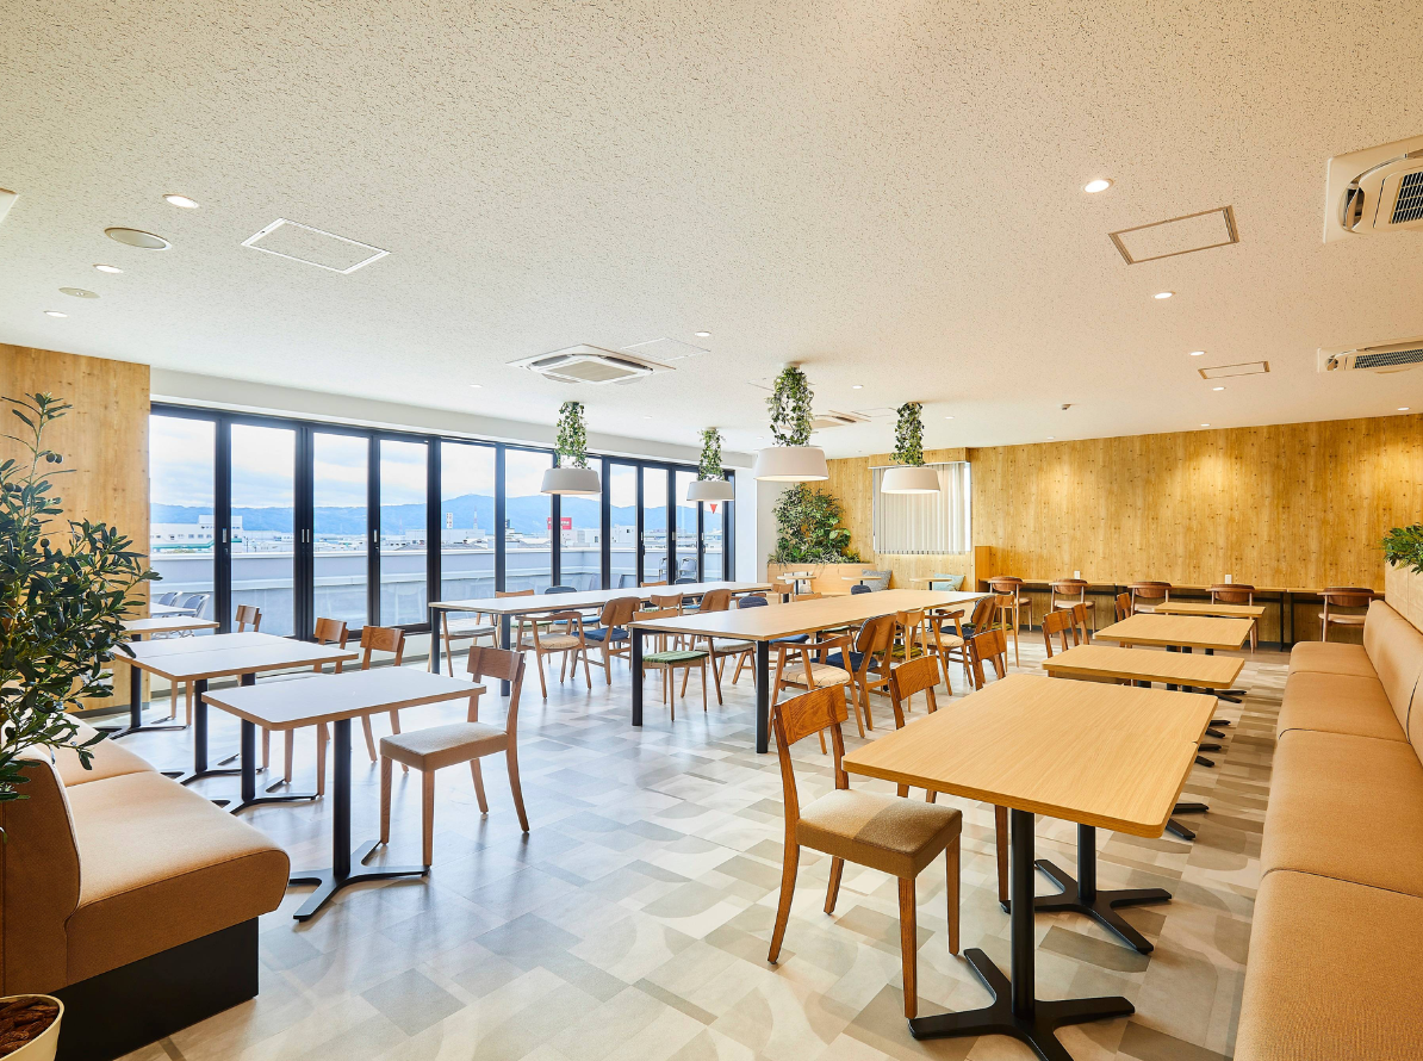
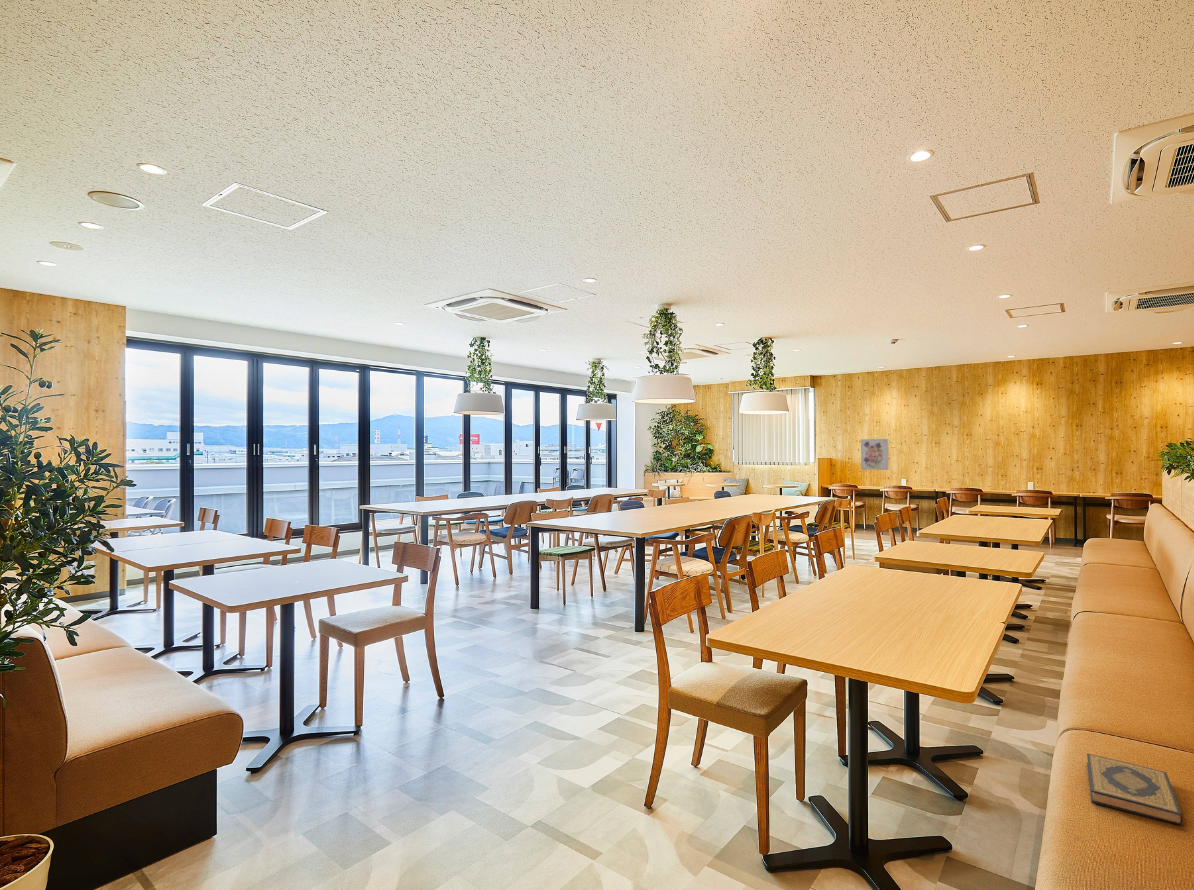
+ wall art [860,438,890,471]
+ hardback book [1086,752,1183,826]
